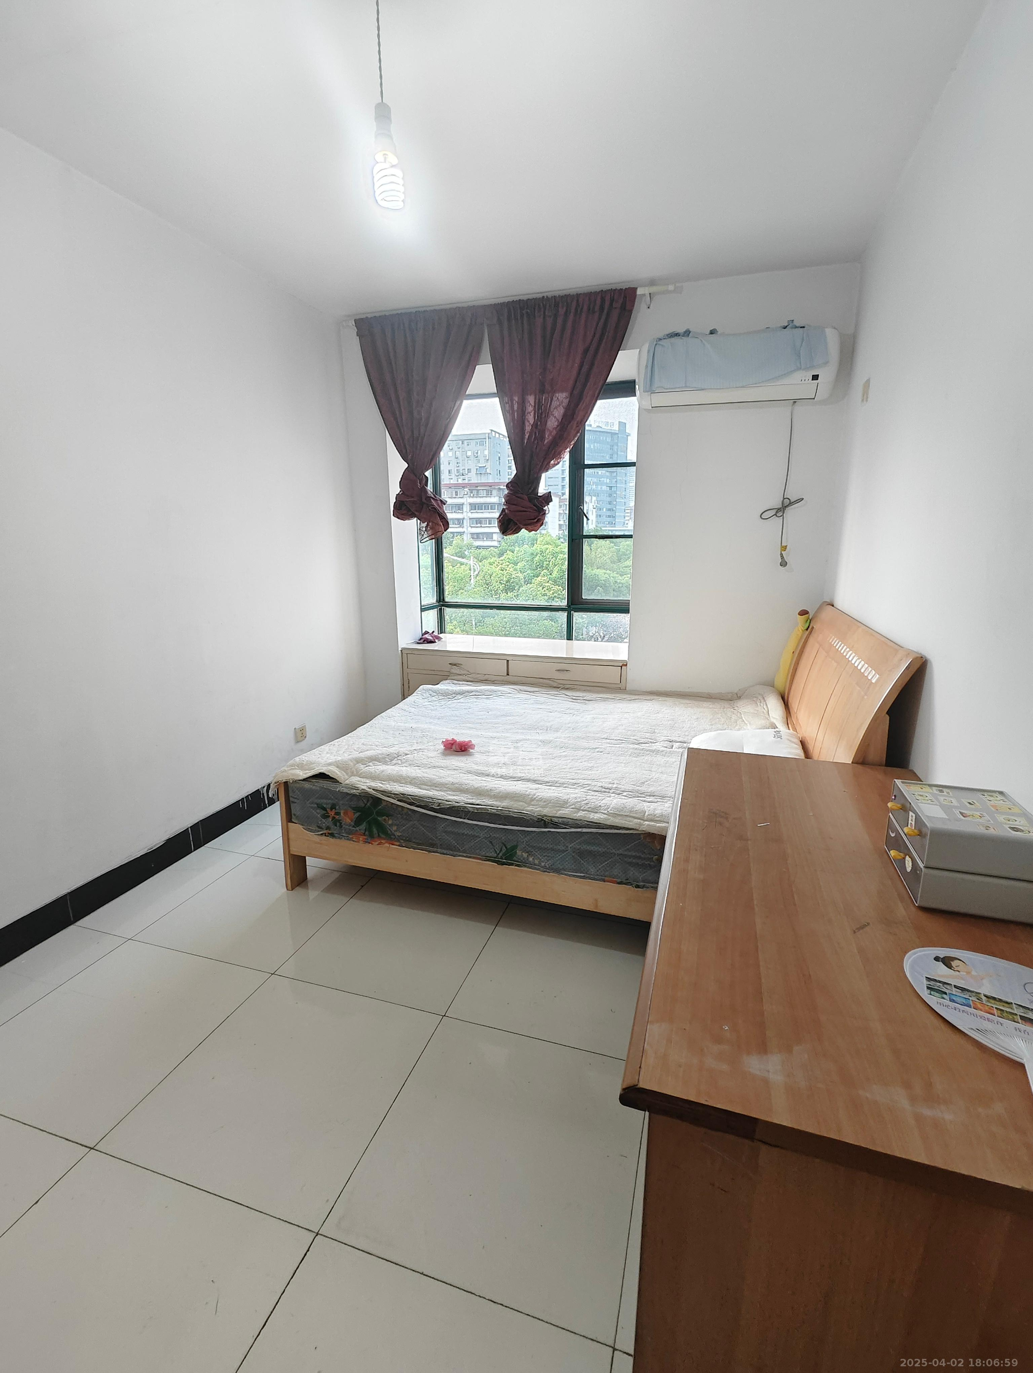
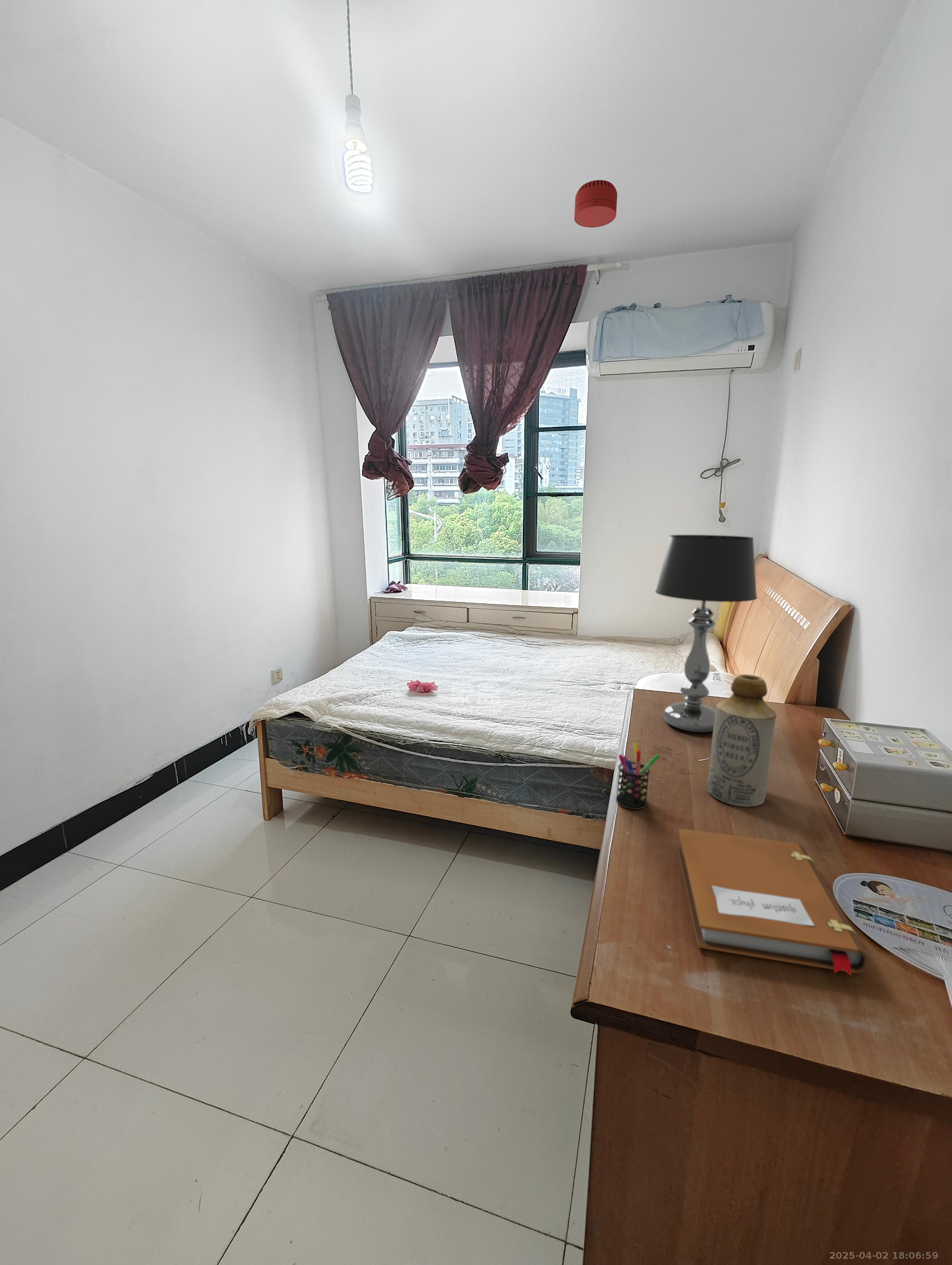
+ notebook [677,828,869,976]
+ bottle [707,674,777,807]
+ table lamp [655,535,758,732]
+ pen holder [616,742,660,810]
+ smoke detector [574,180,618,228]
